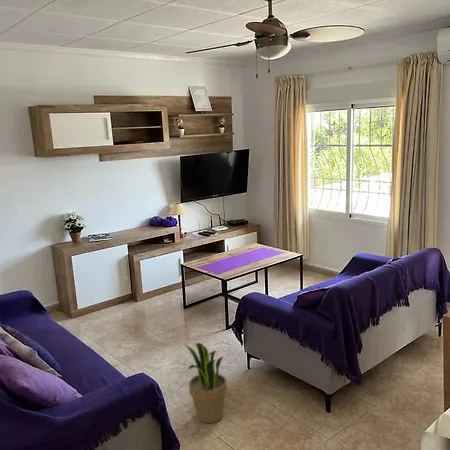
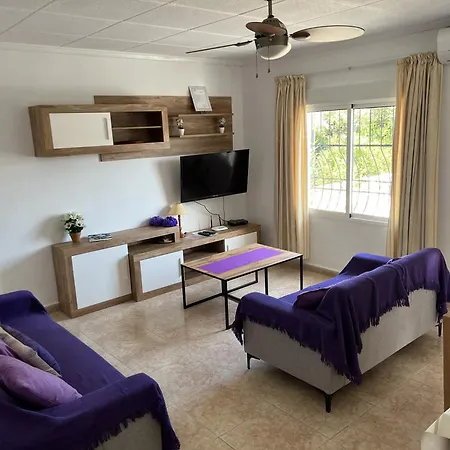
- potted plant [183,342,228,424]
